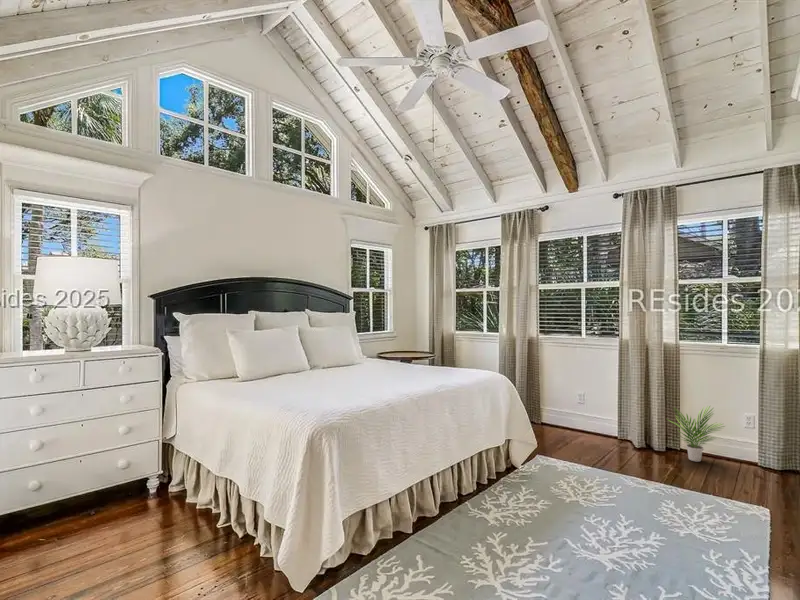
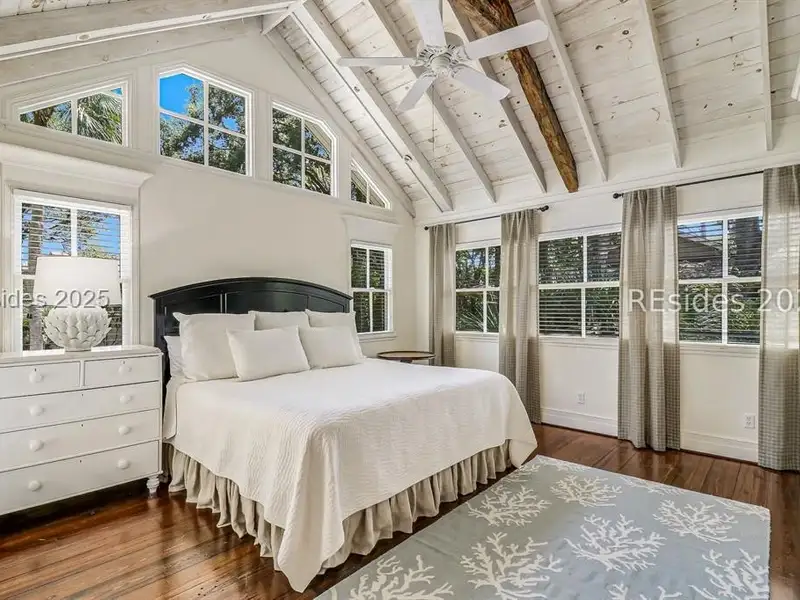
- potted plant [665,405,726,463]
